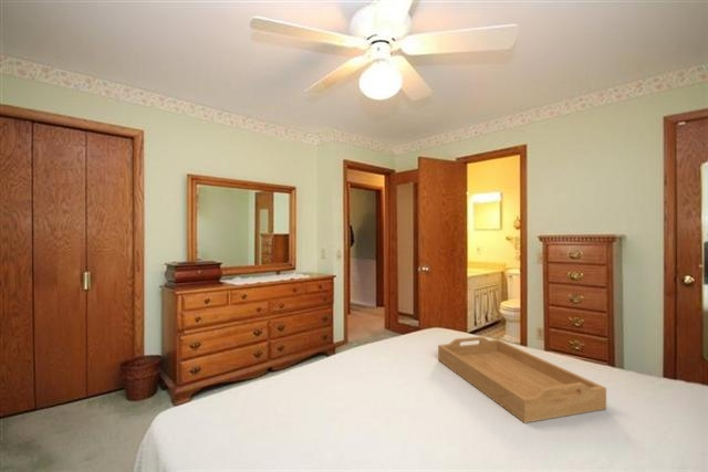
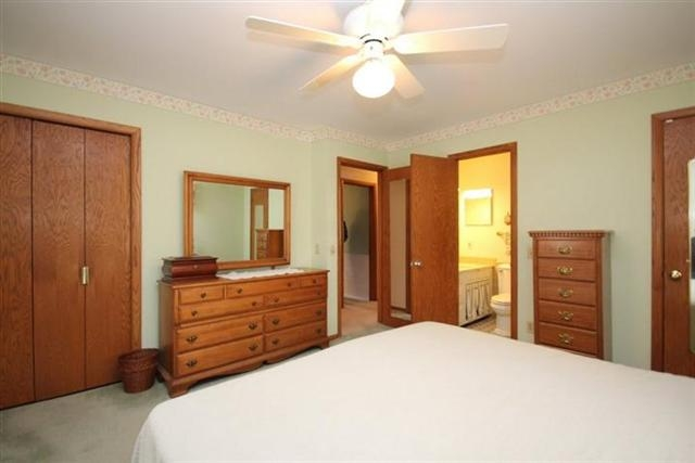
- serving tray [437,335,607,424]
